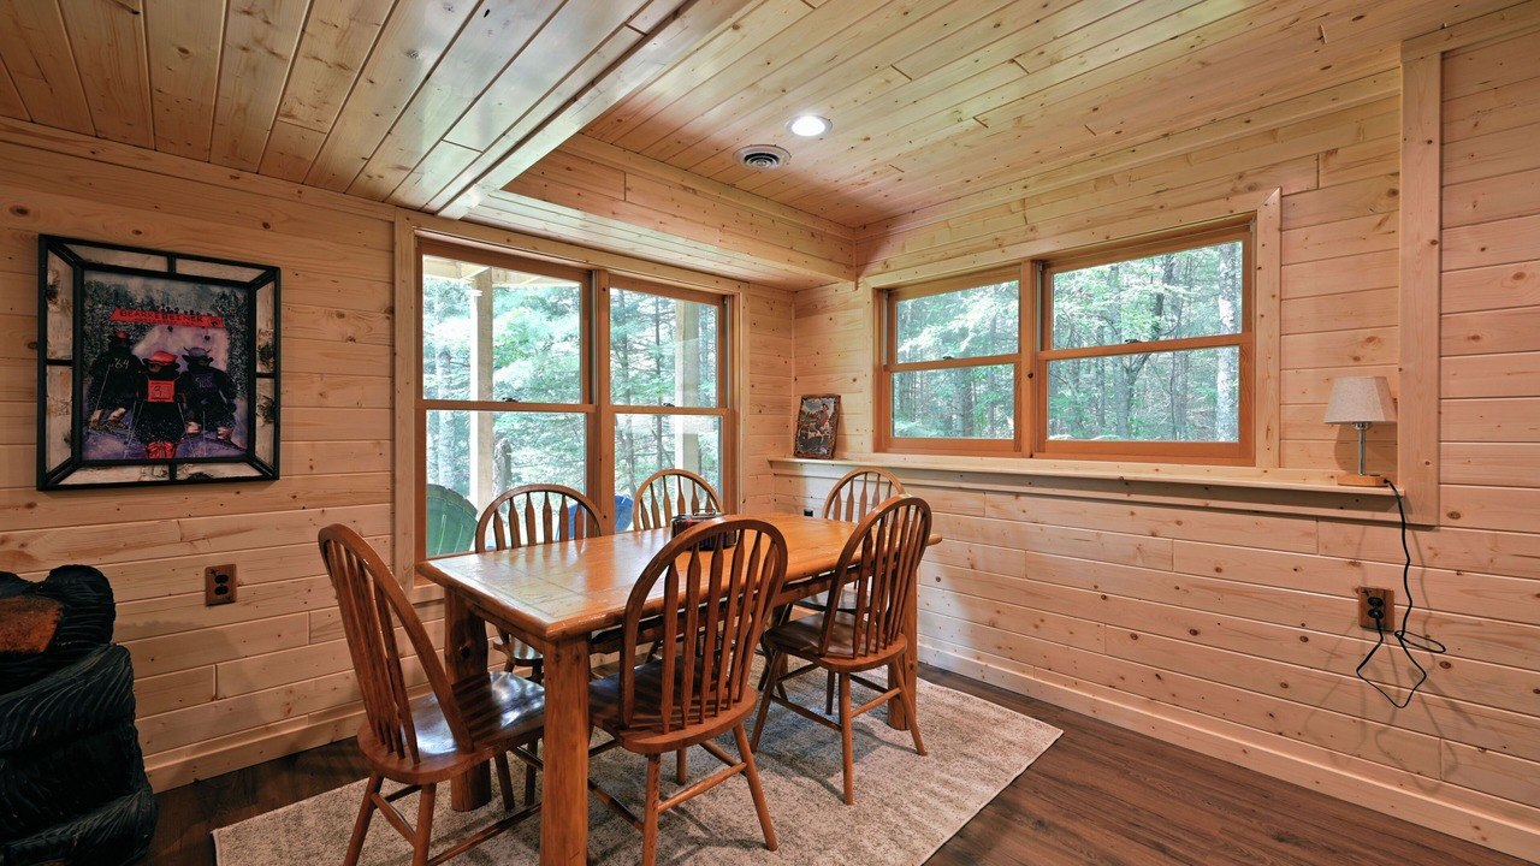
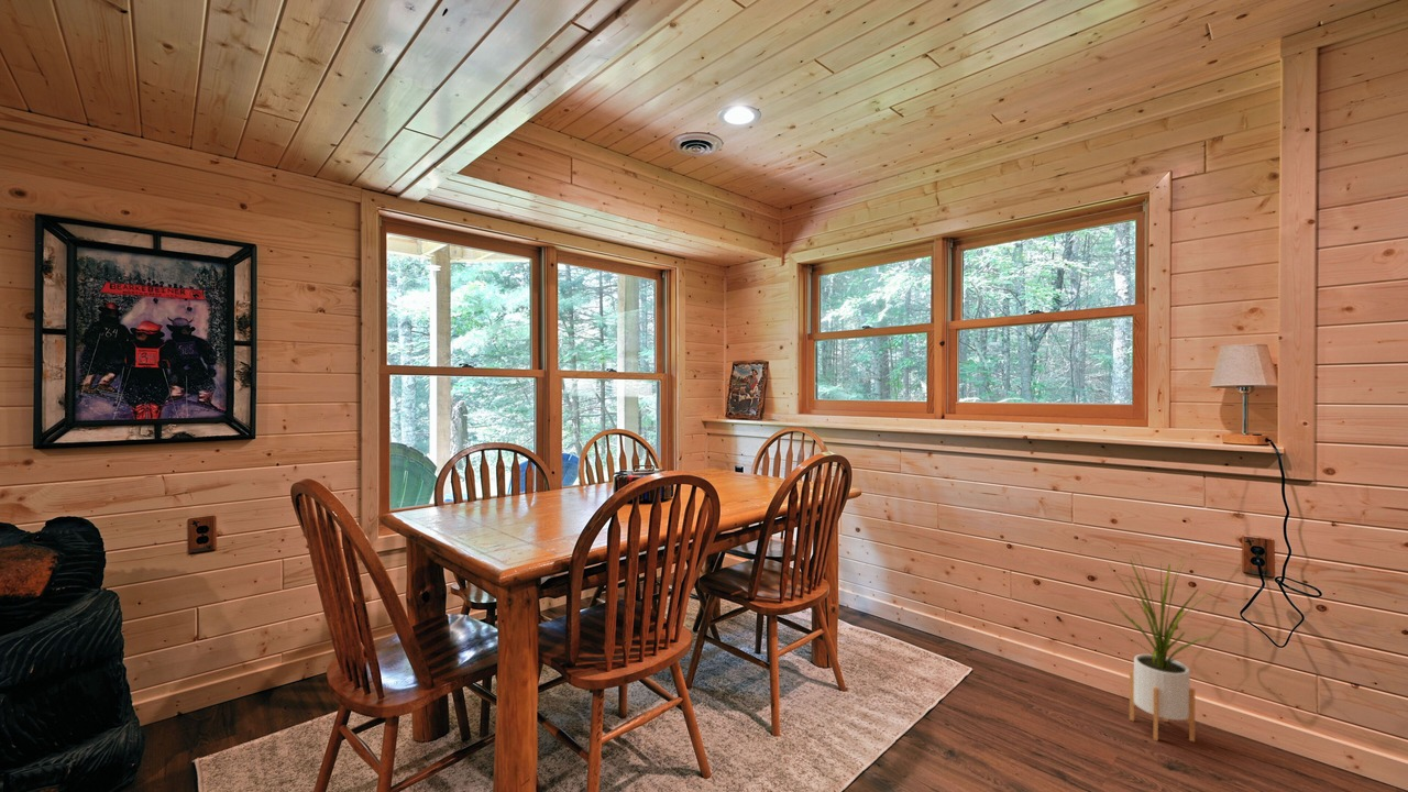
+ house plant [1106,551,1224,744]
